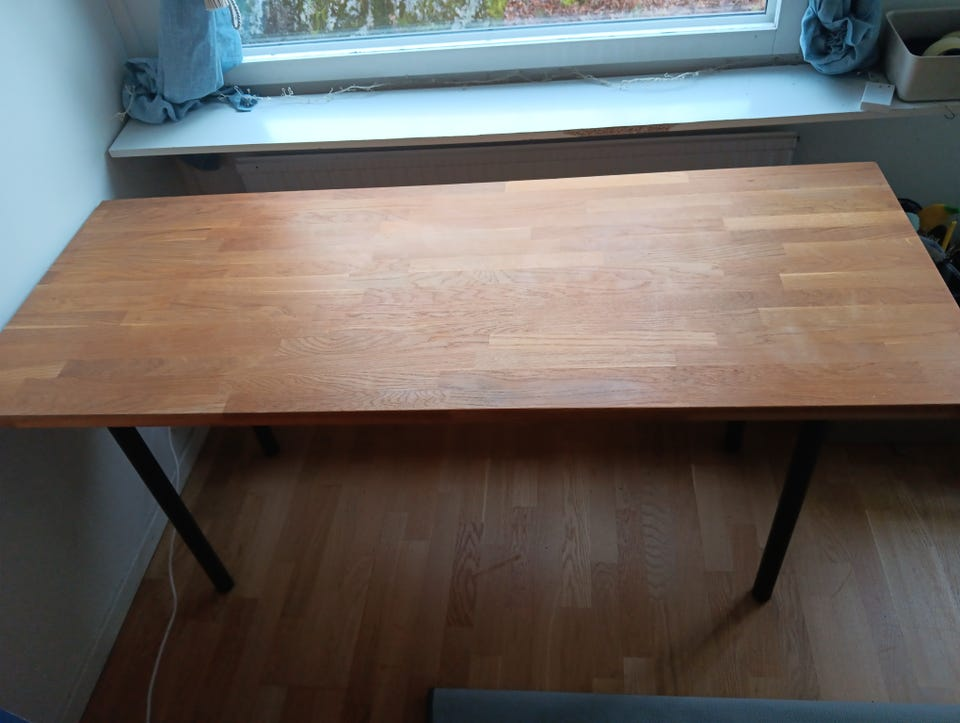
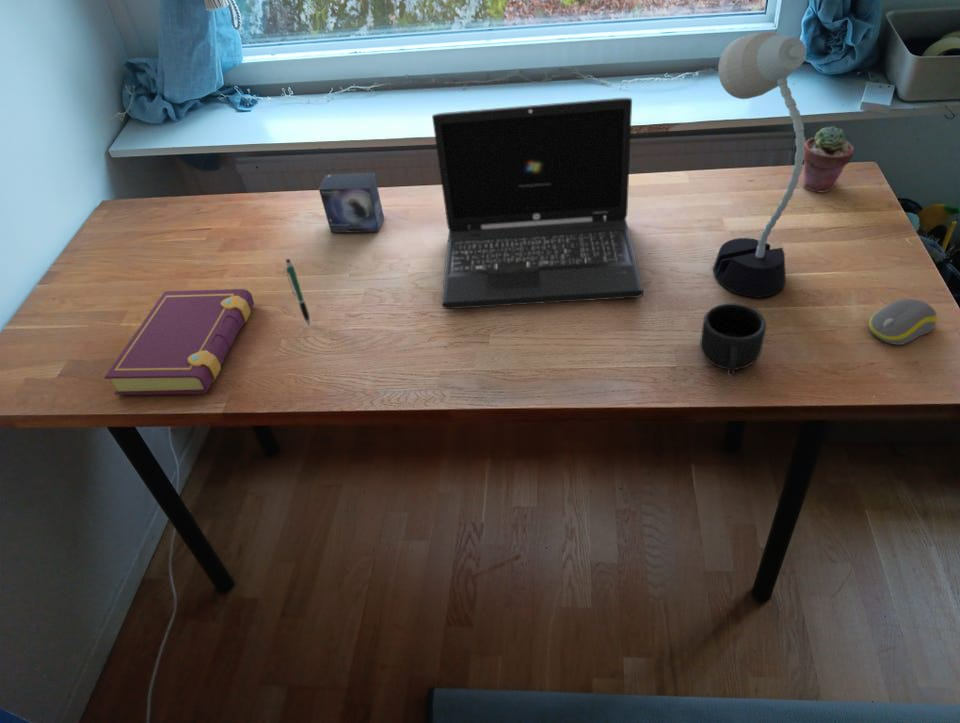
+ desk lamp [712,31,807,298]
+ book [104,288,255,396]
+ laptop [431,97,644,310]
+ potted succulent [801,125,855,193]
+ pen [284,258,311,326]
+ computer mouse [868,298,938,346]
+ small box [318,172,385,234]
+ mug [699,302,767,377]
